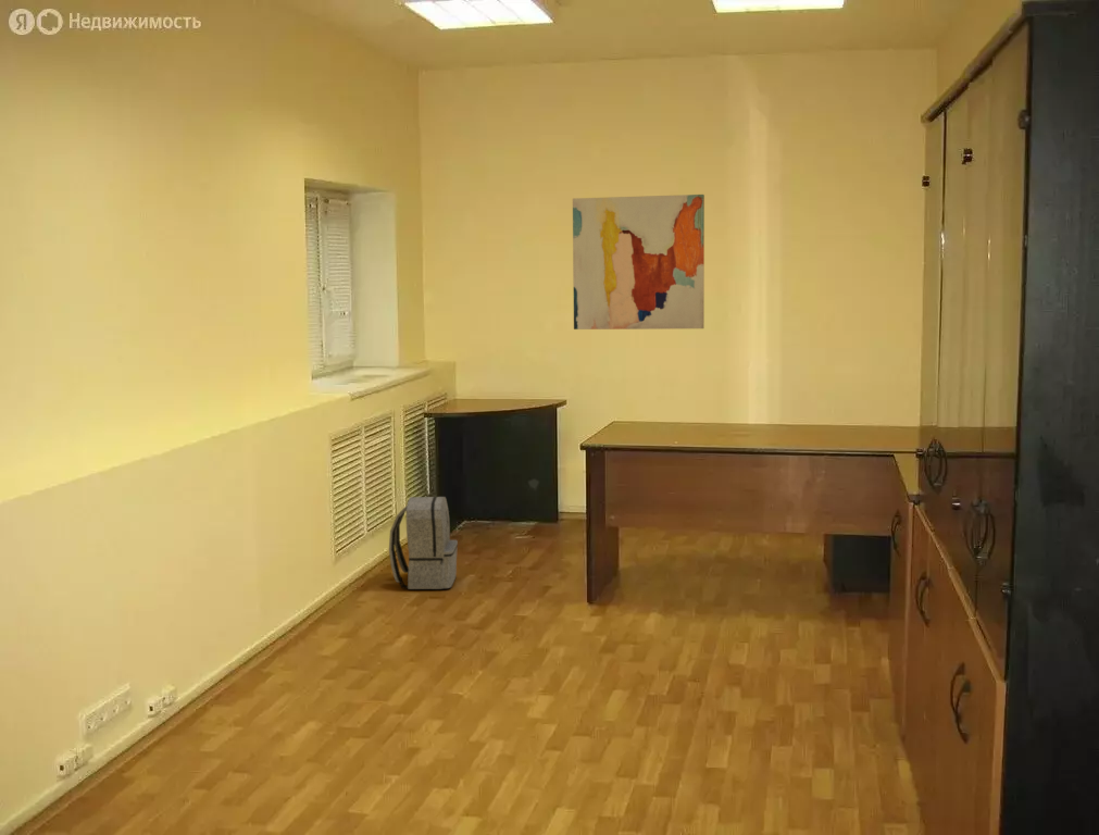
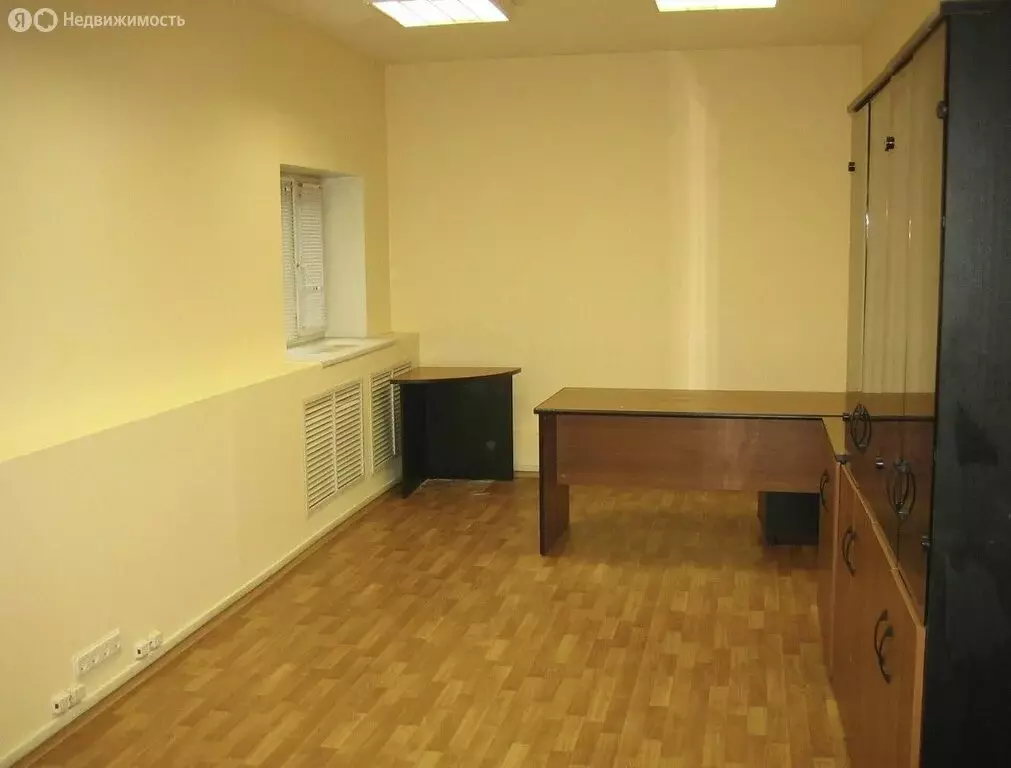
- wall art [572,194,705,331]
- backpack [388,496,459,590]
